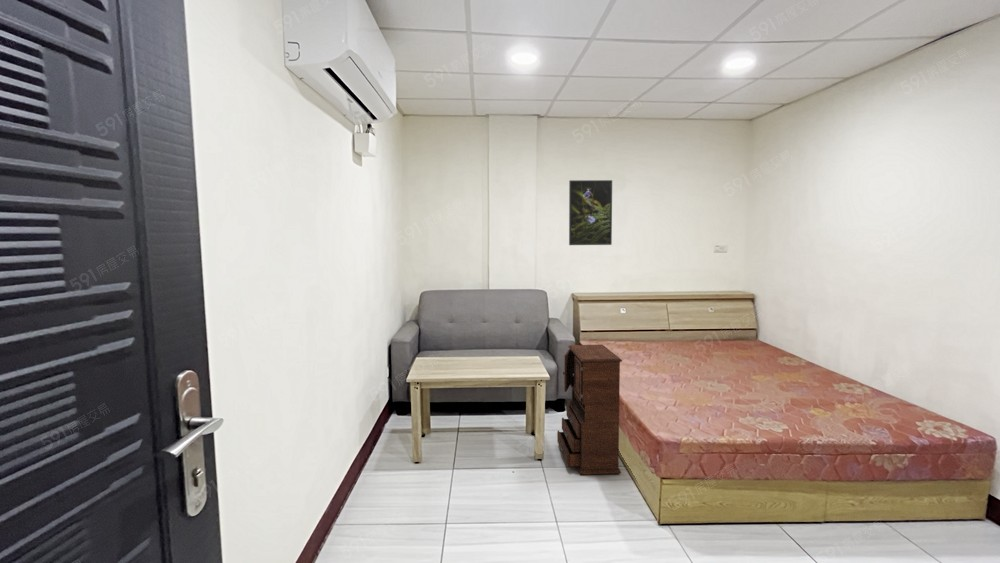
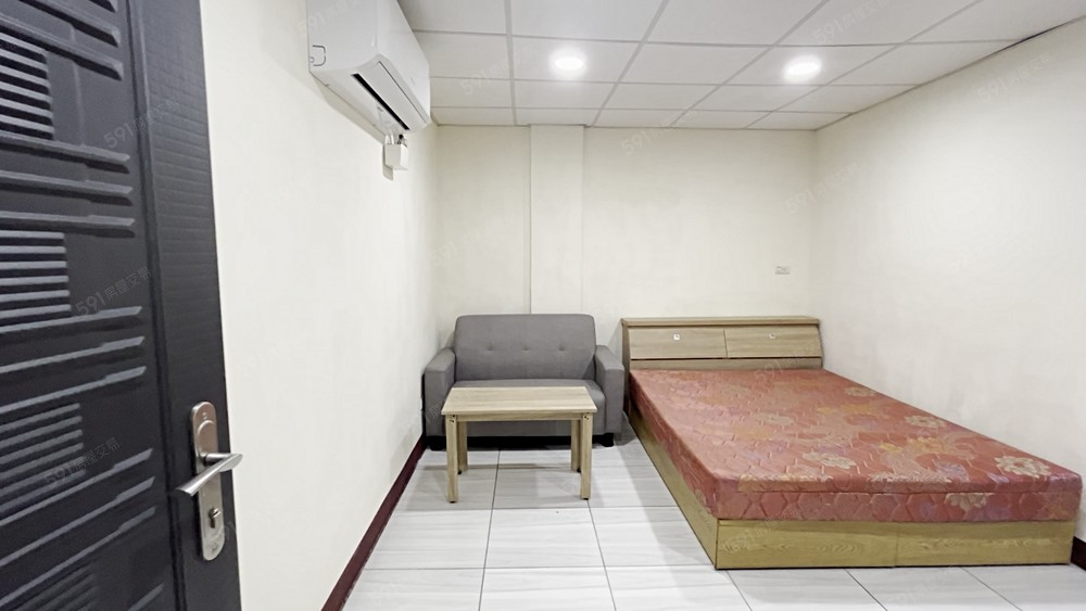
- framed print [568,179,613,246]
- chest of drawers [556,344,623,475]
